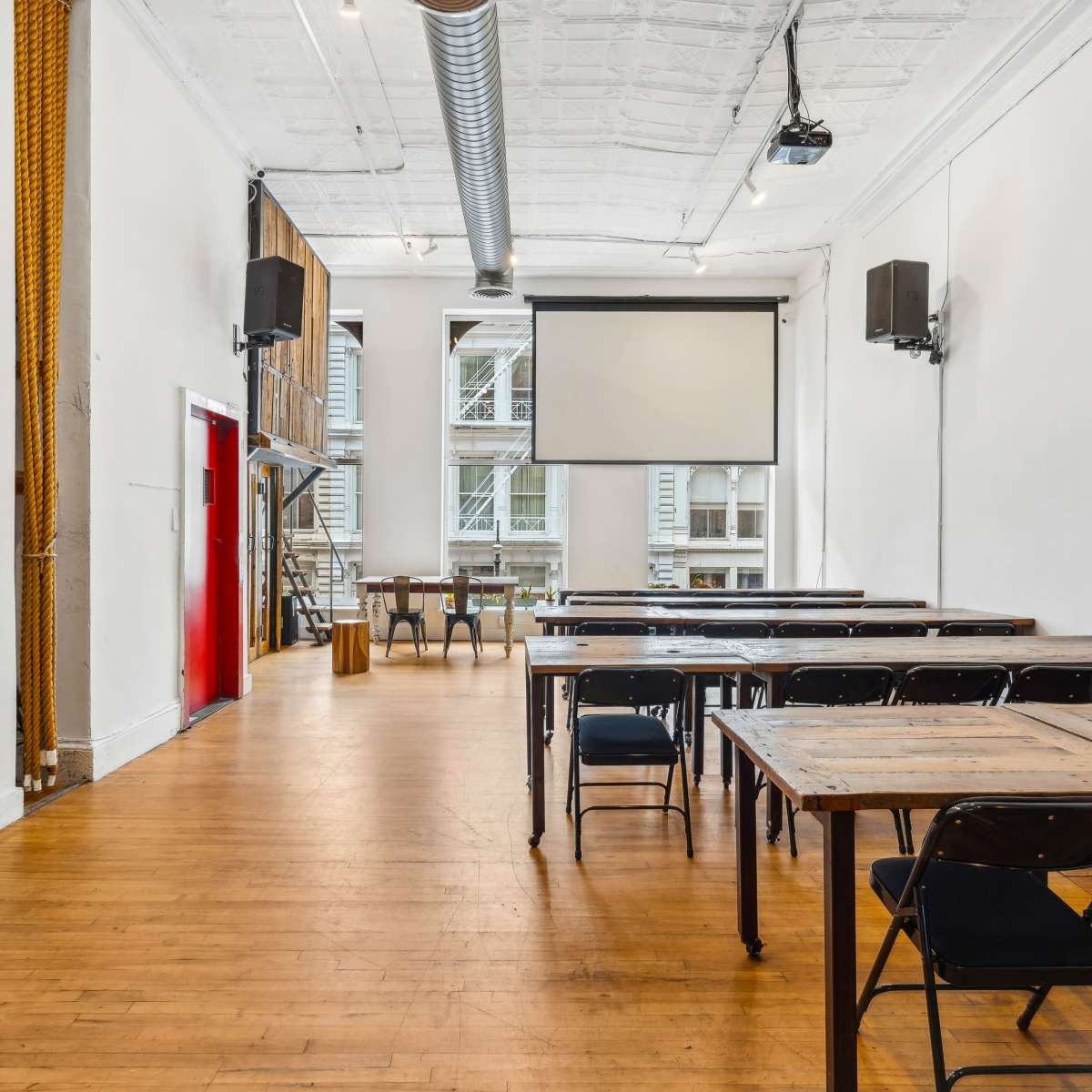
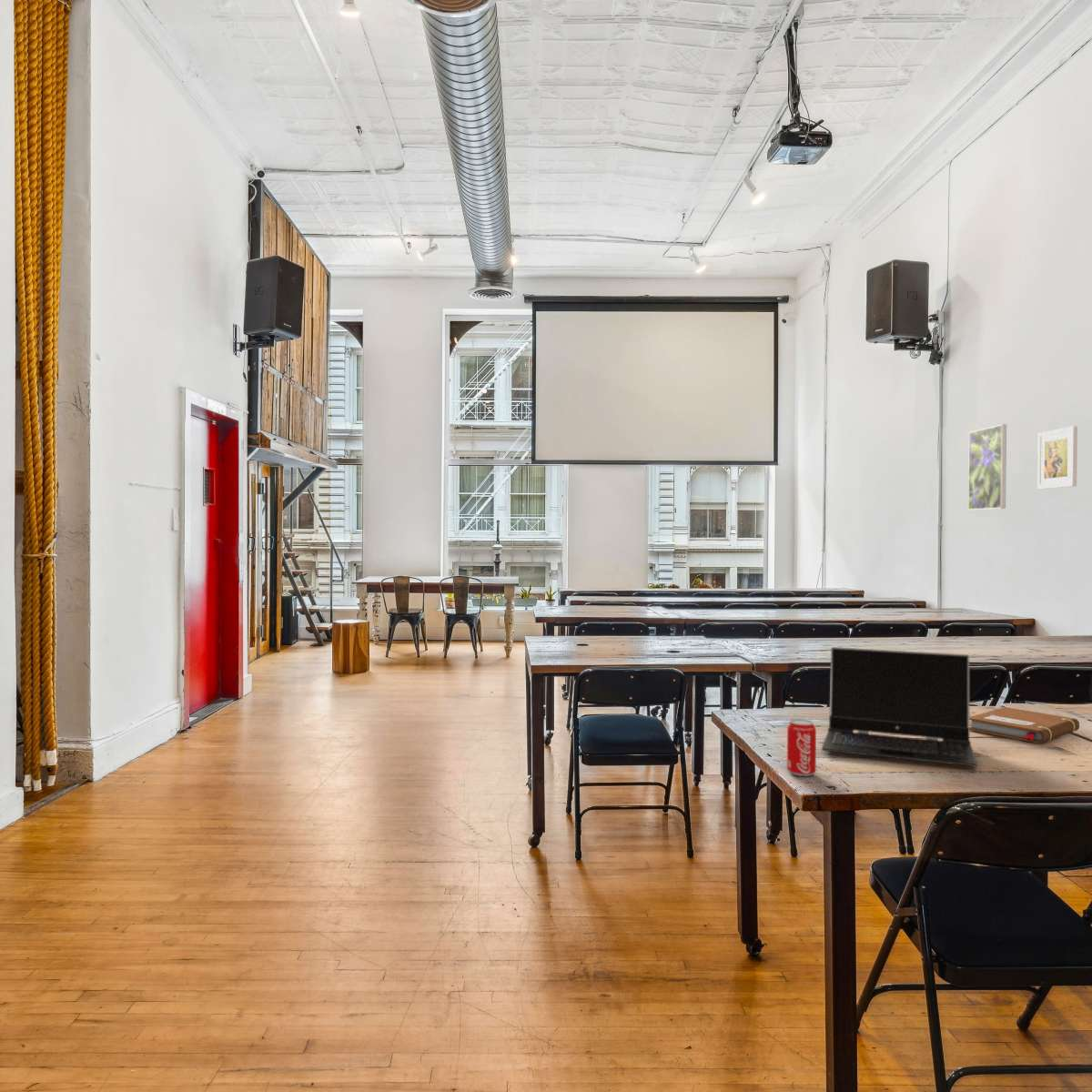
+ beverage can [786,718,817,777]
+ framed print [967,423,1007,511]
+ notebook [969,706,1080,744]
+ laptop computer [821,646,978,767]
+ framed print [1036,425,1078,490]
